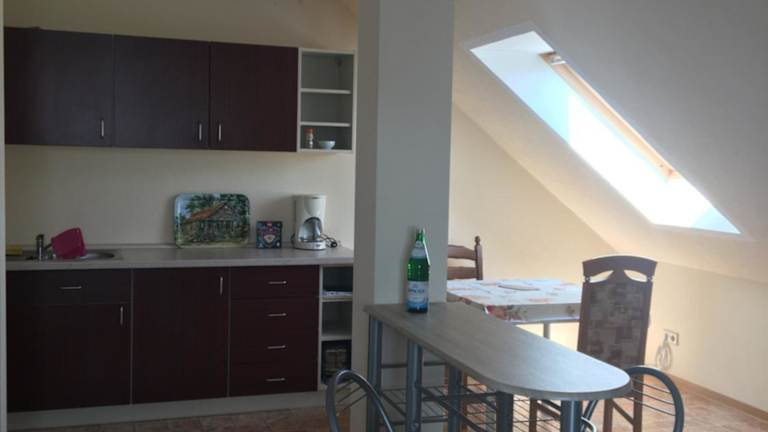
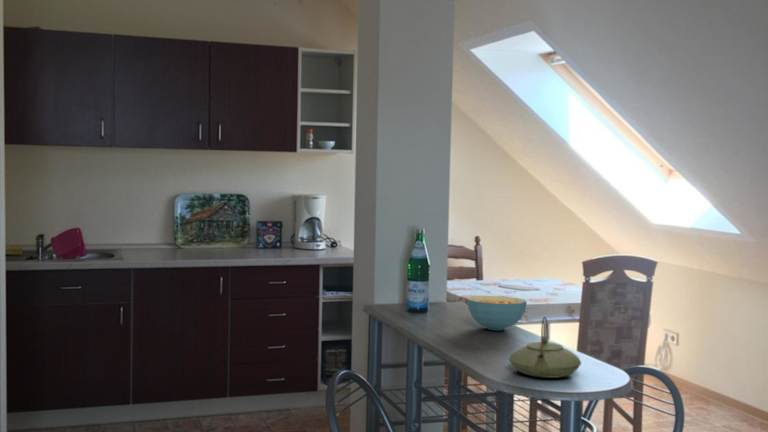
+ teapot [508,316,582,379]
+ cereal bowl [466,295,528,331]
